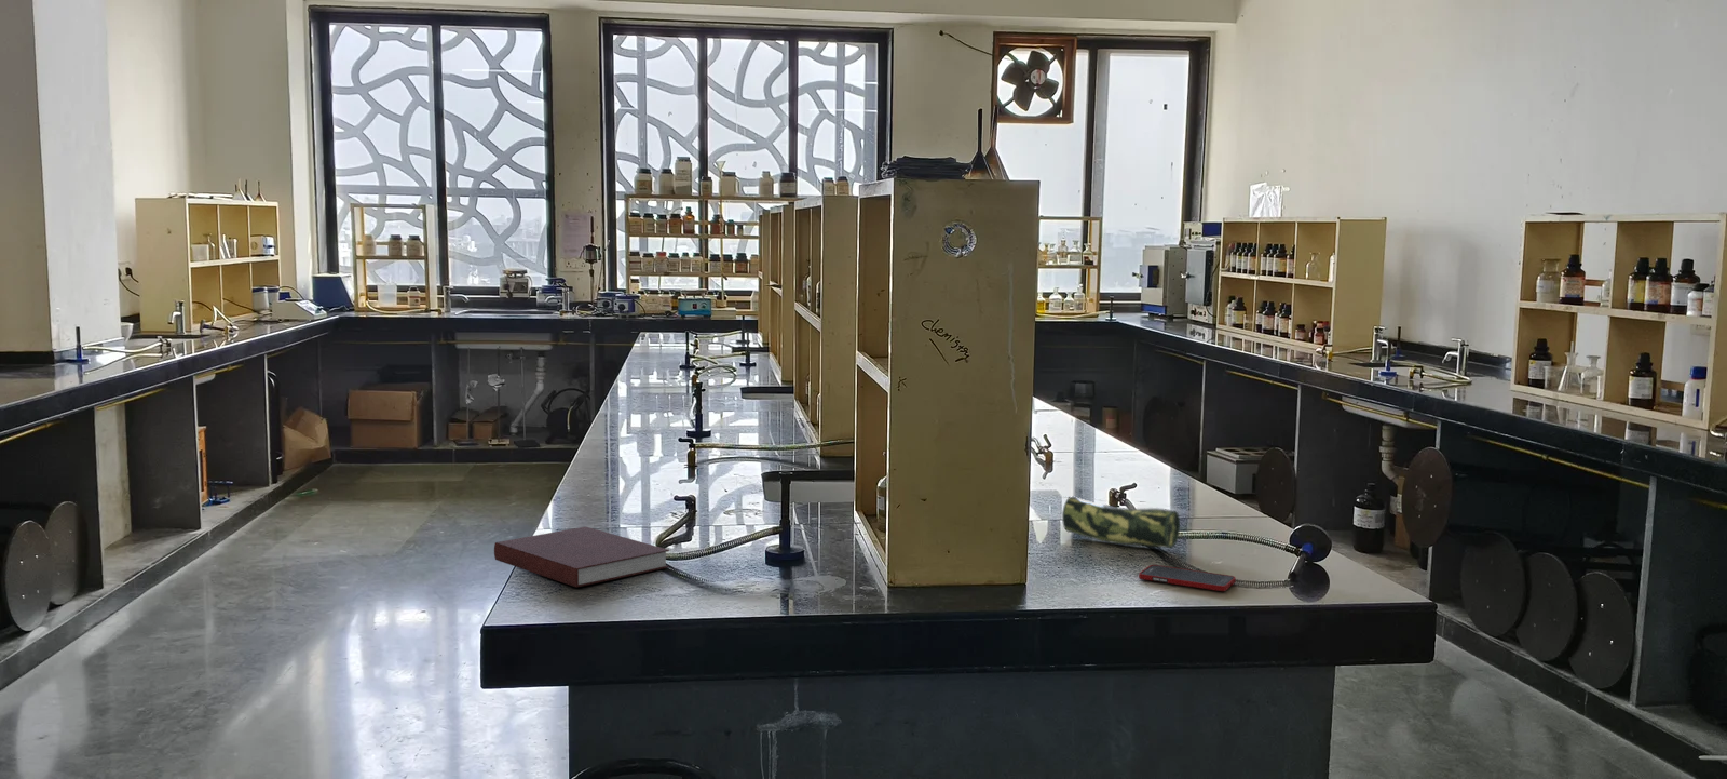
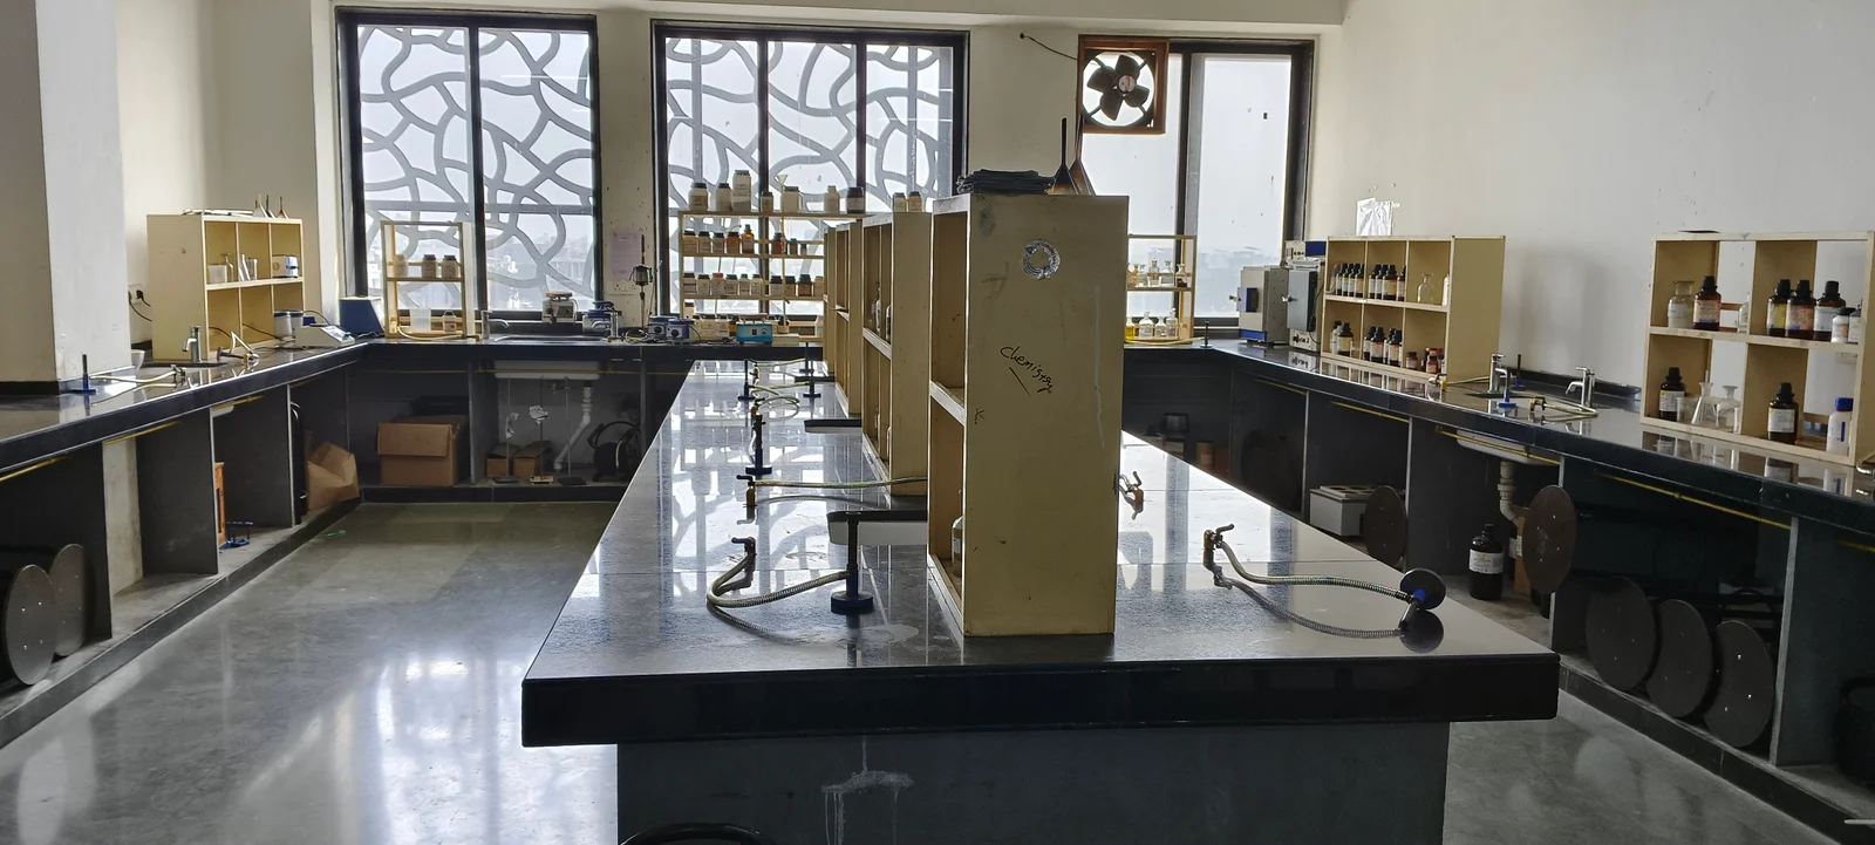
- pencil case [1061,495,1181,549]
- cell phone [1138,564,1237,592]
- notebook [493,526,671,587]
